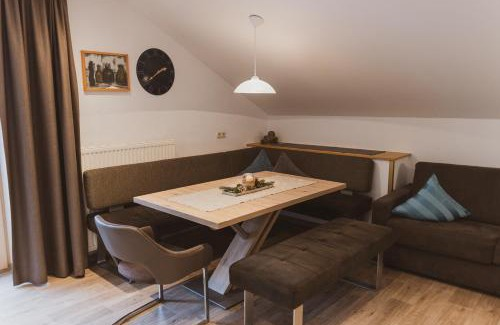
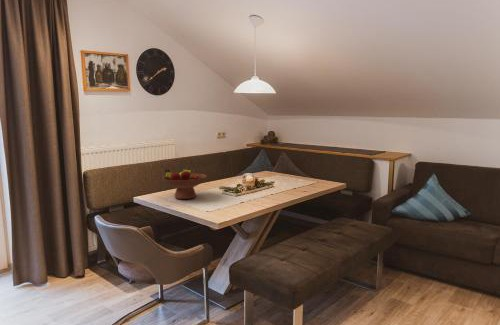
+ fruit bowl [161,168,208,200]
